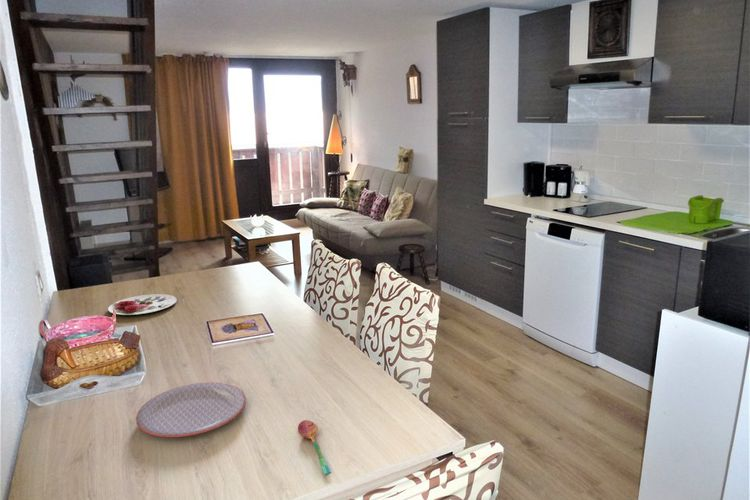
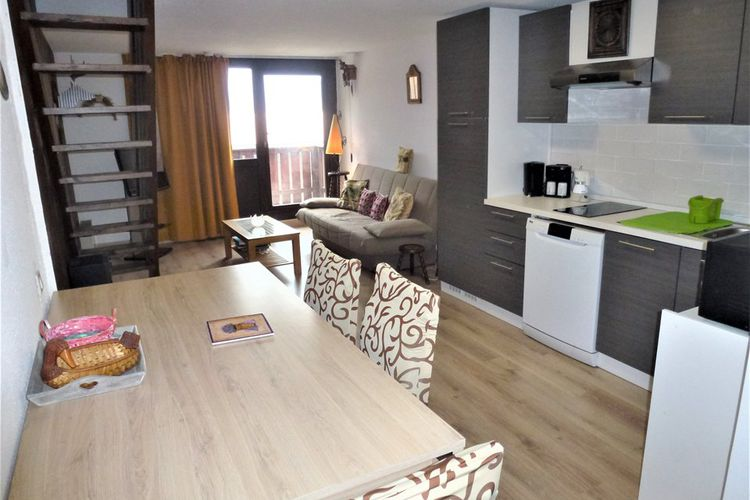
- soupspoon [297,419,332,475]
- plate [135,382,247,438]
- plate [107,293,178,316]
